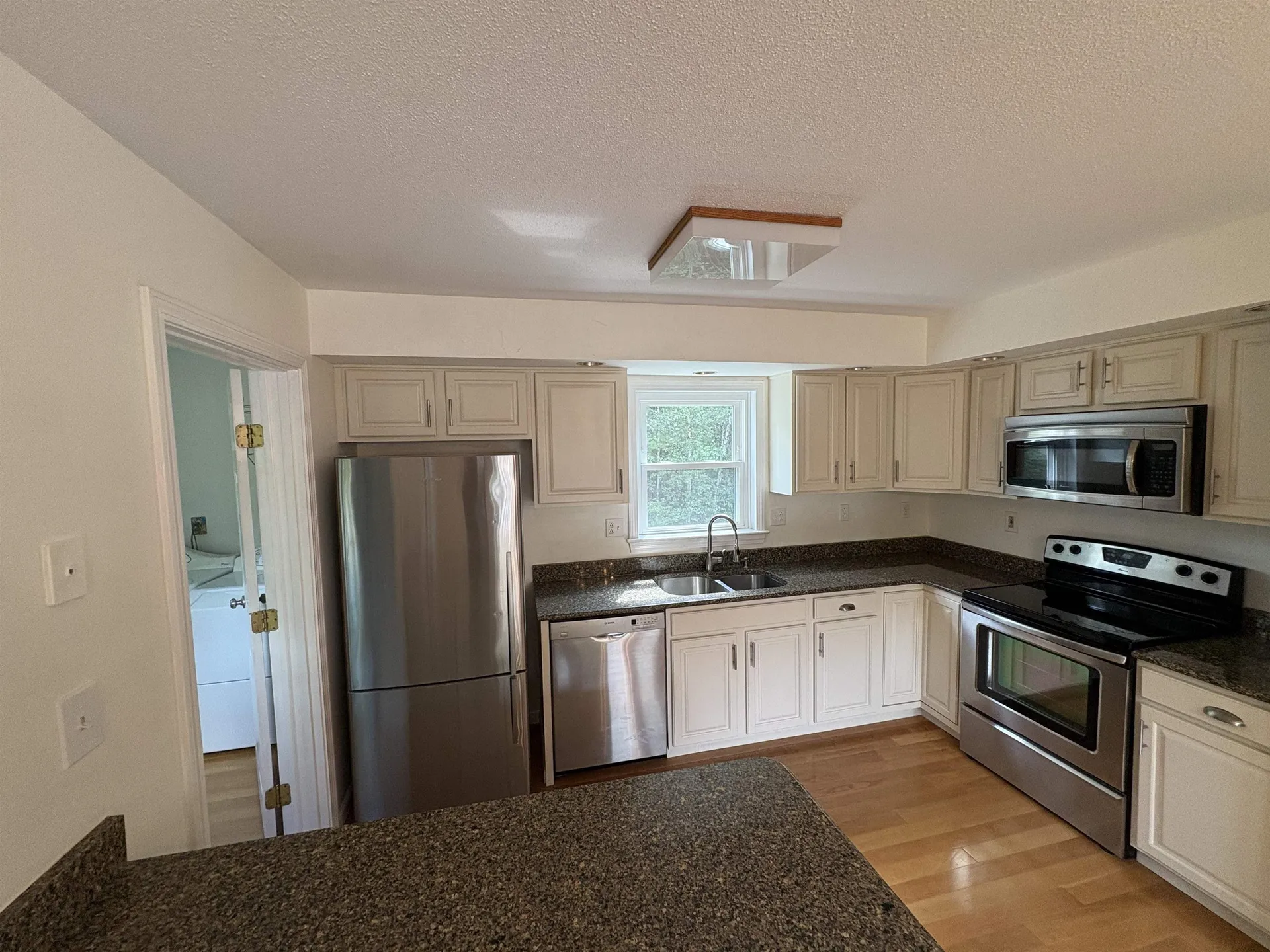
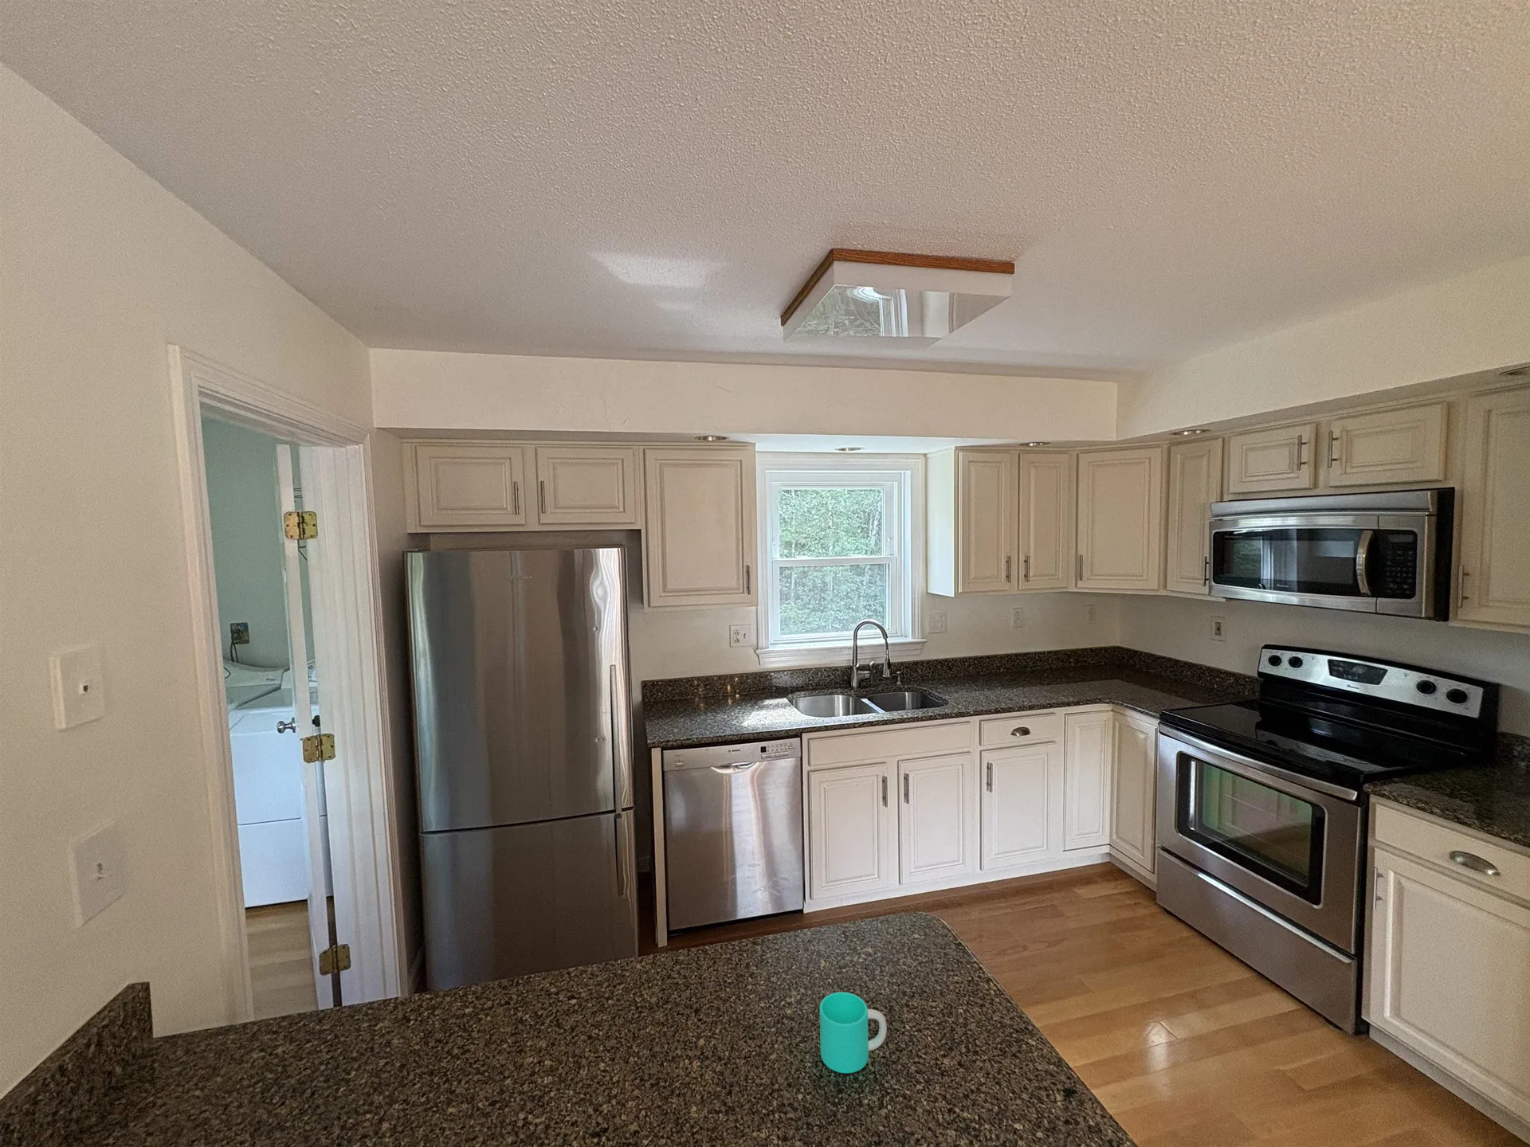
+ cup [819,992,888,1074]
